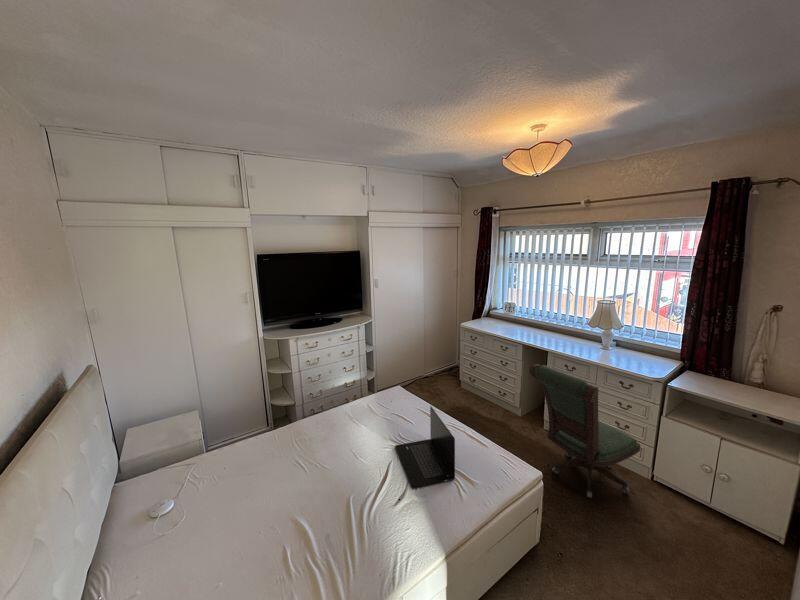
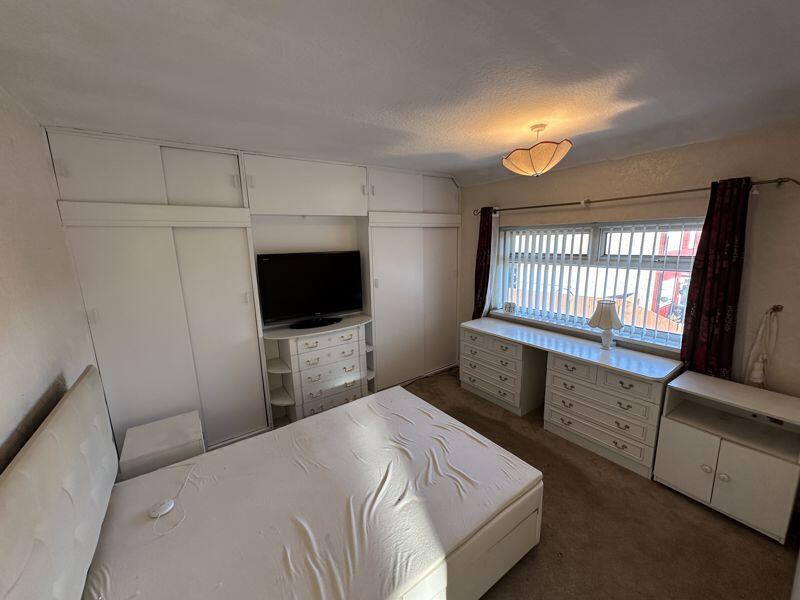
- laptop [394,405,456,489]
- office chair [528,363,642,499]
